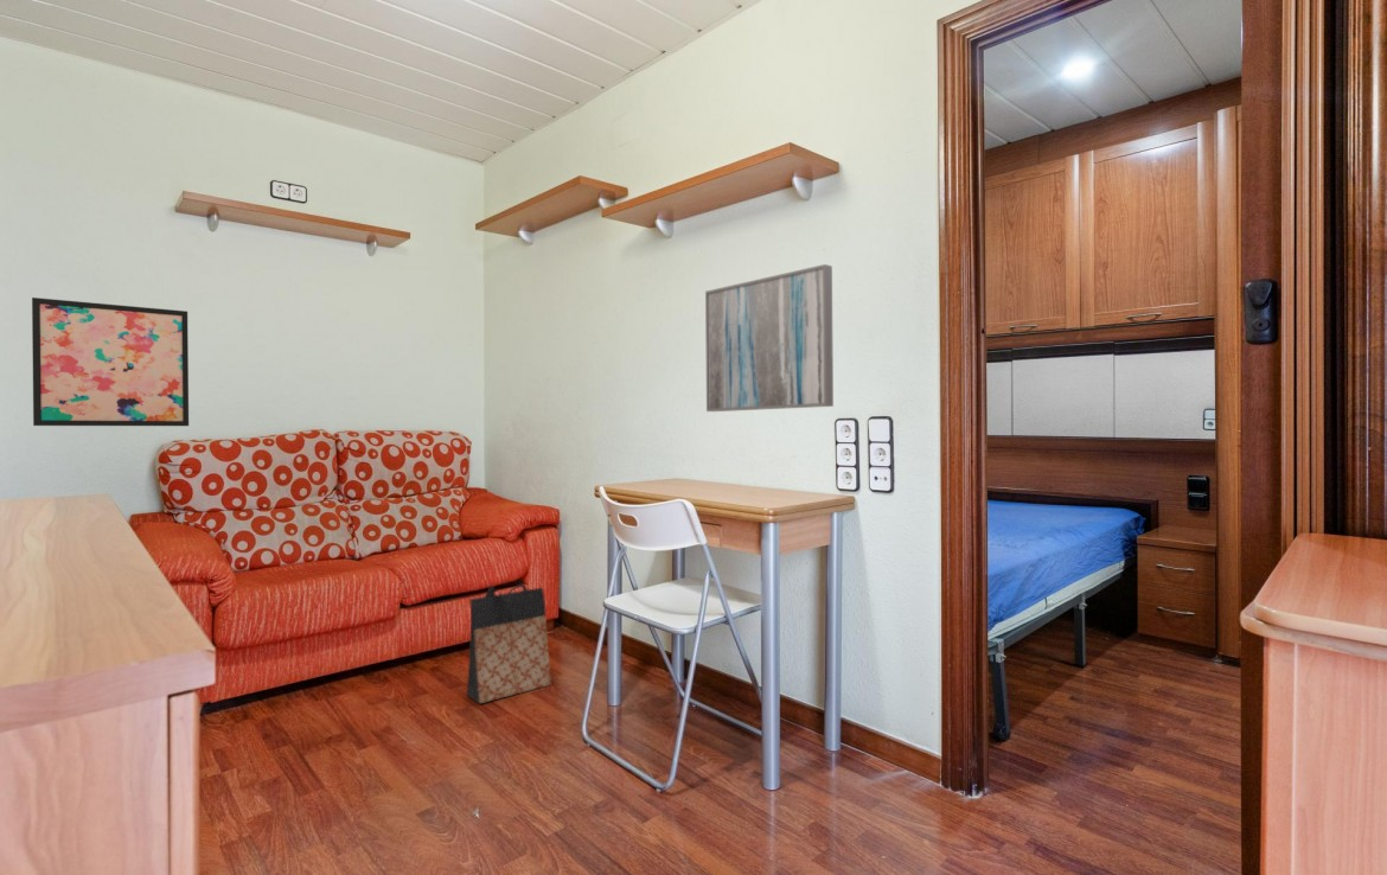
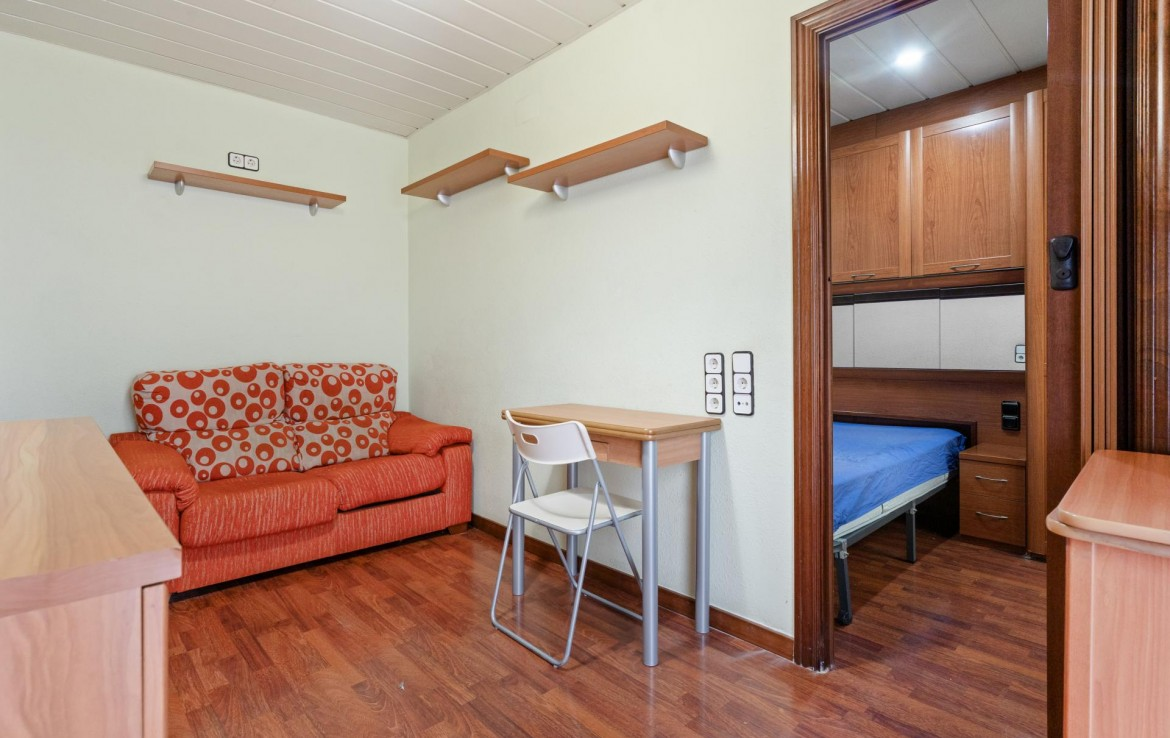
- wall art [31,296,190,427]
- bag [466,582,552,705]
- wall art [704,263,835,413]
